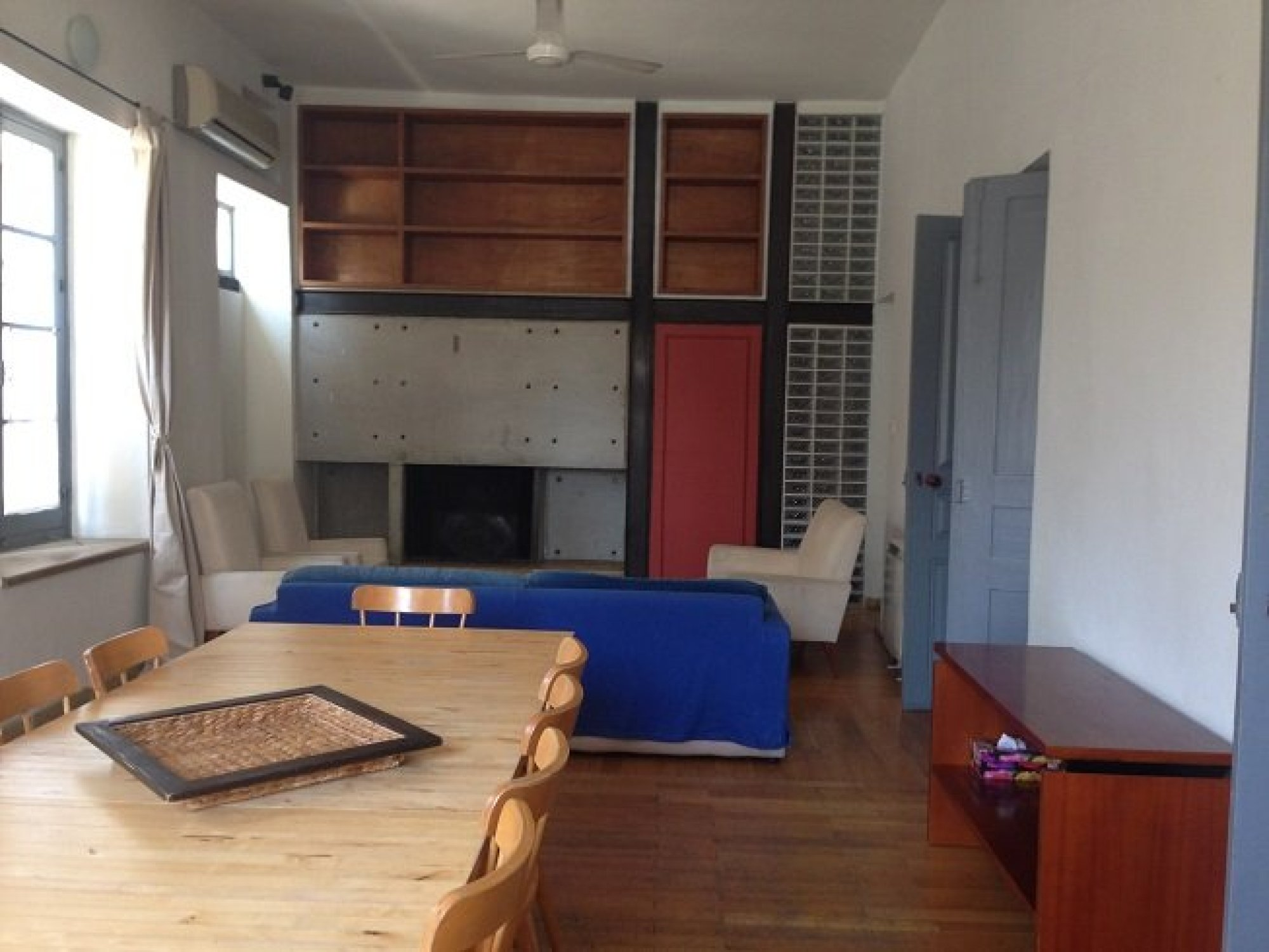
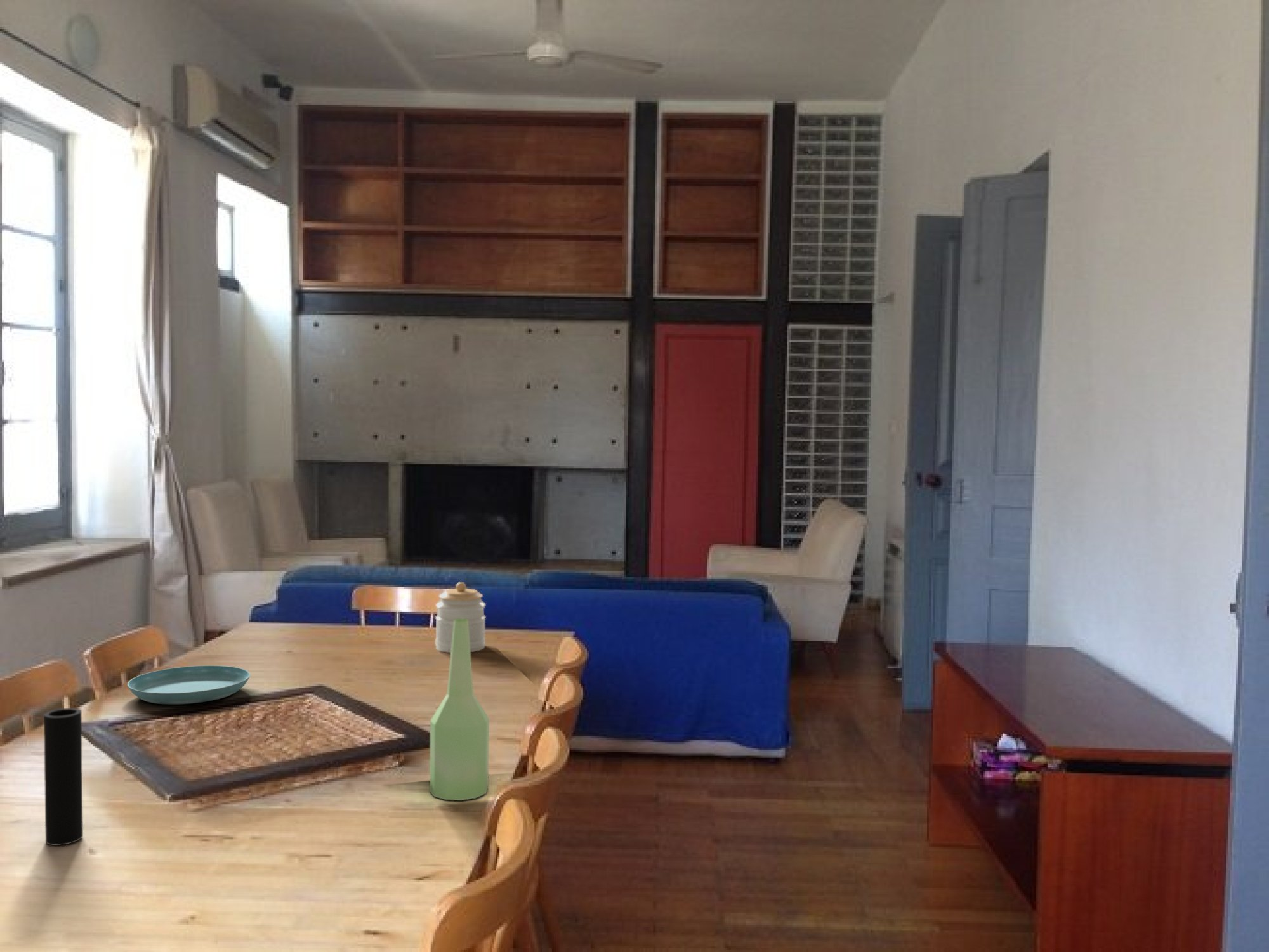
+ saucer [127,665,251,705]
+ cup [43,708,84,846]
+ bottle [429,619,490,801]
+ jar [435,582,487,653]
